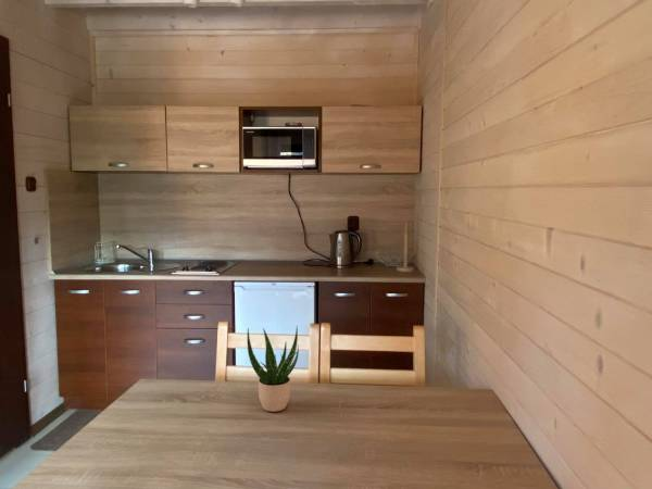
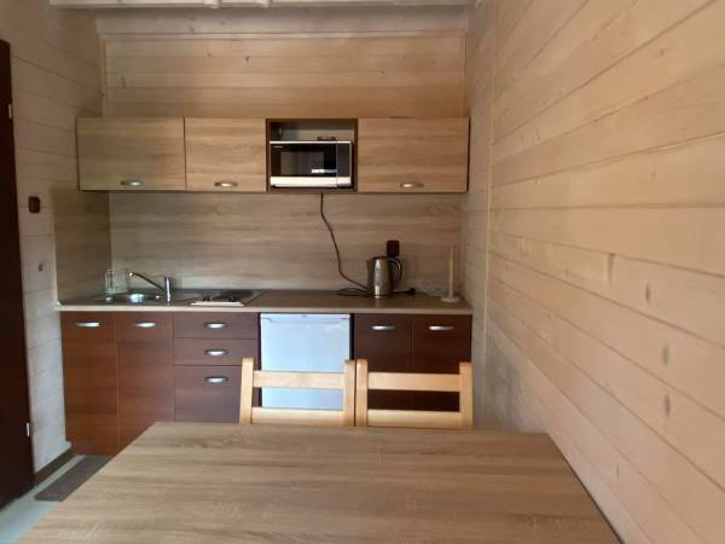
- potted plant [247,325,300,413]
